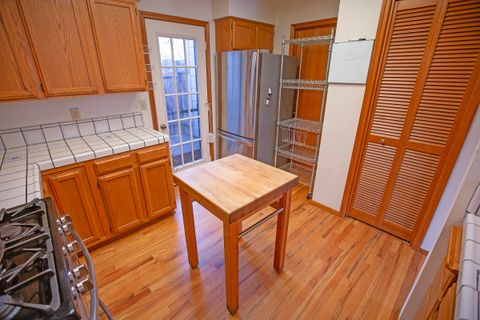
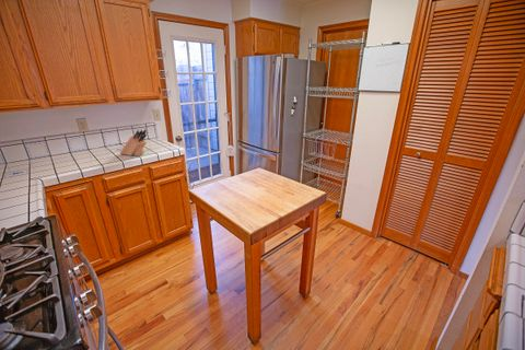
+ knife block [119,128,148,156]
